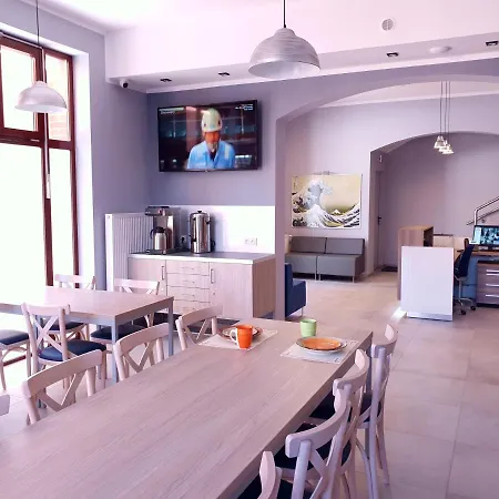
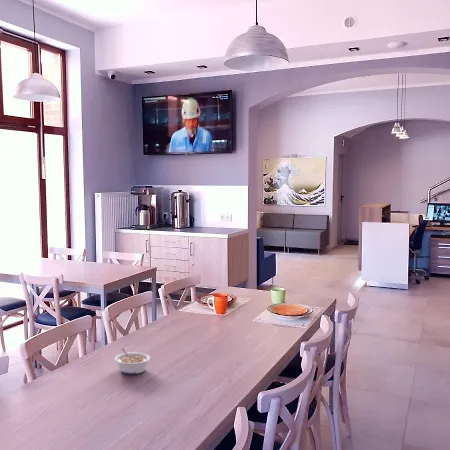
+ legume [114,347,152,375]
